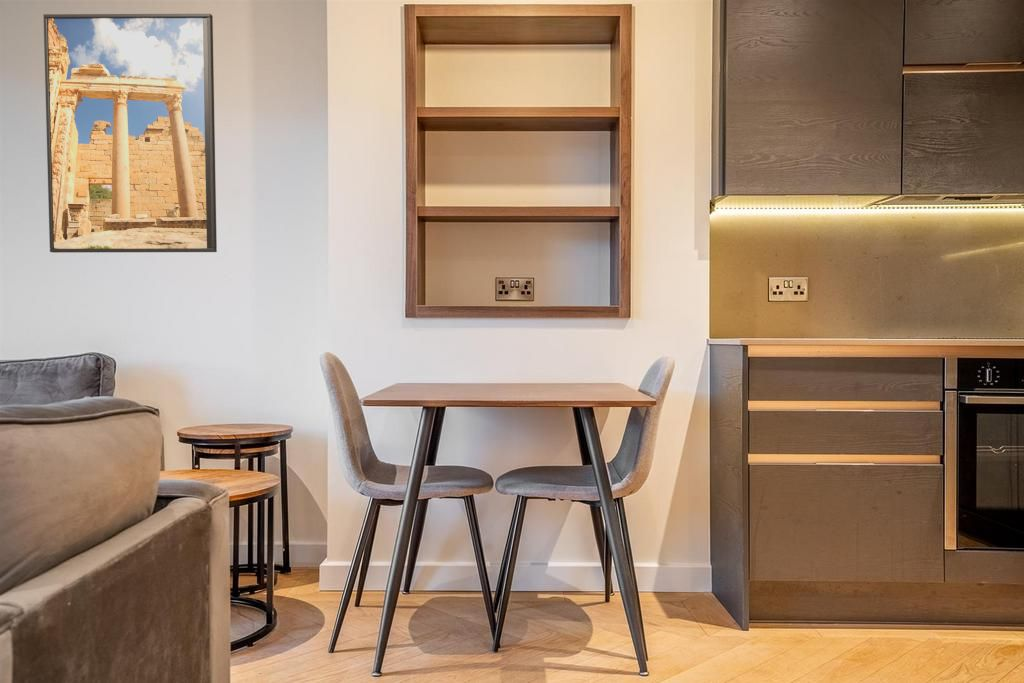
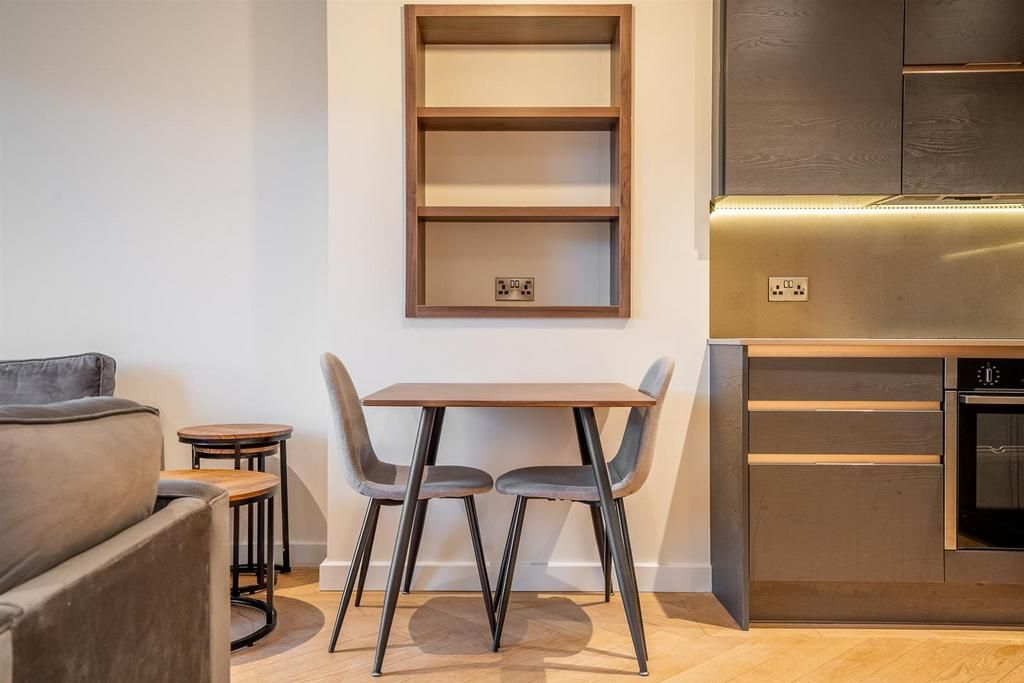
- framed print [42,13,218,254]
